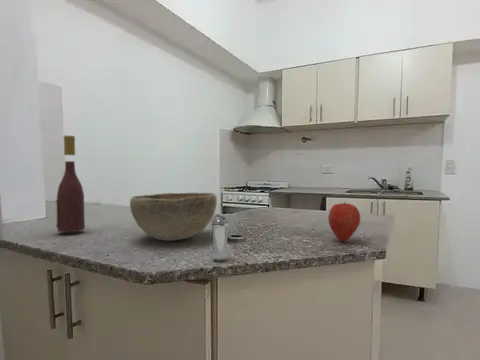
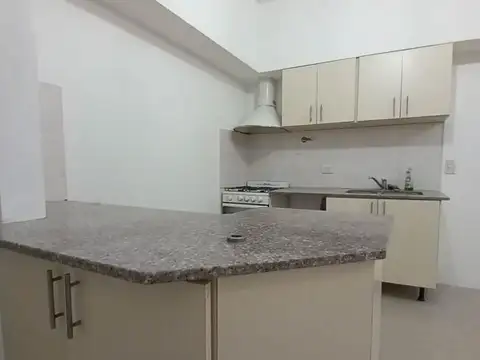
- wine bottle [55,135,86,233]
- decorative bowl [129,192,218,242]
- apple [327,201,361,242]
- shaker [211,213,229,262]
